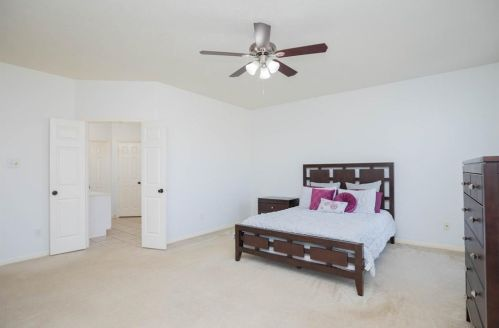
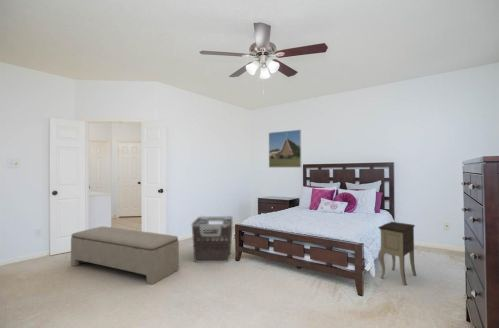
+ nightstand [377,221,417,286]
+ clothes hamper [191,215,234,264]
+ bench [70,225,180,285]
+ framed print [268,129,302,168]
